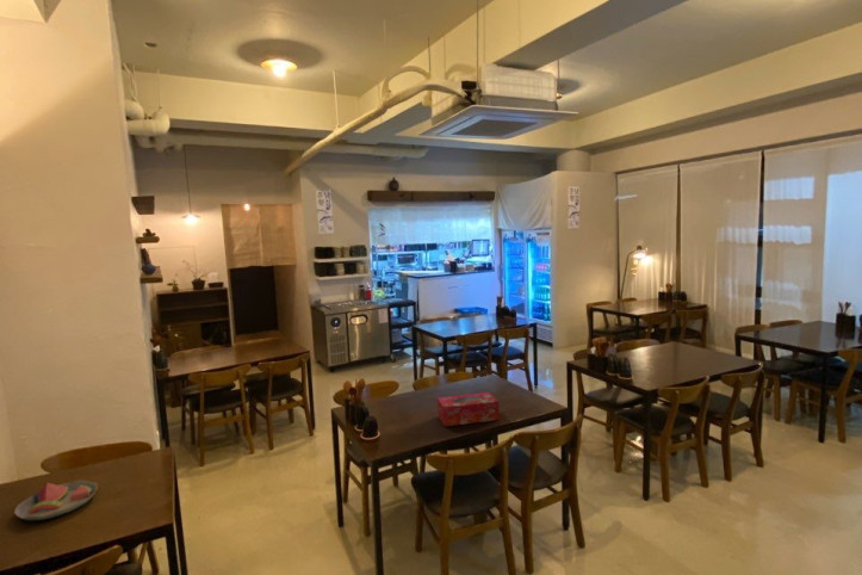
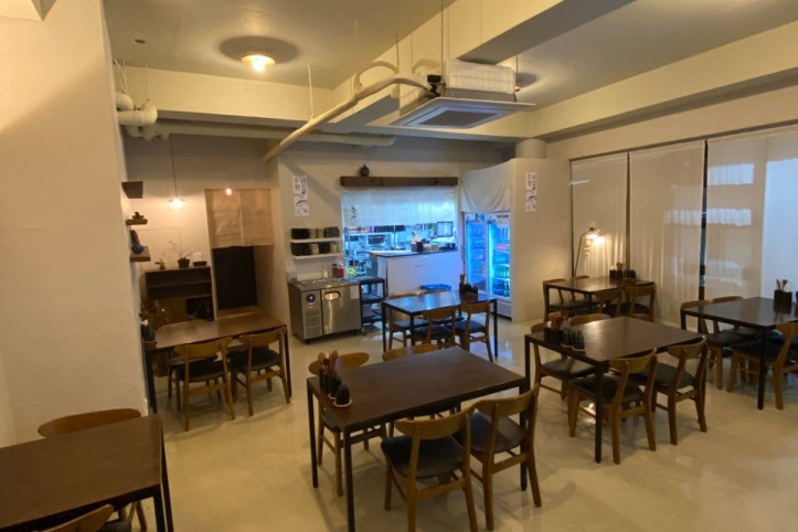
- tissue box [436,391,501,427]
- dish [13,478,99,521]
